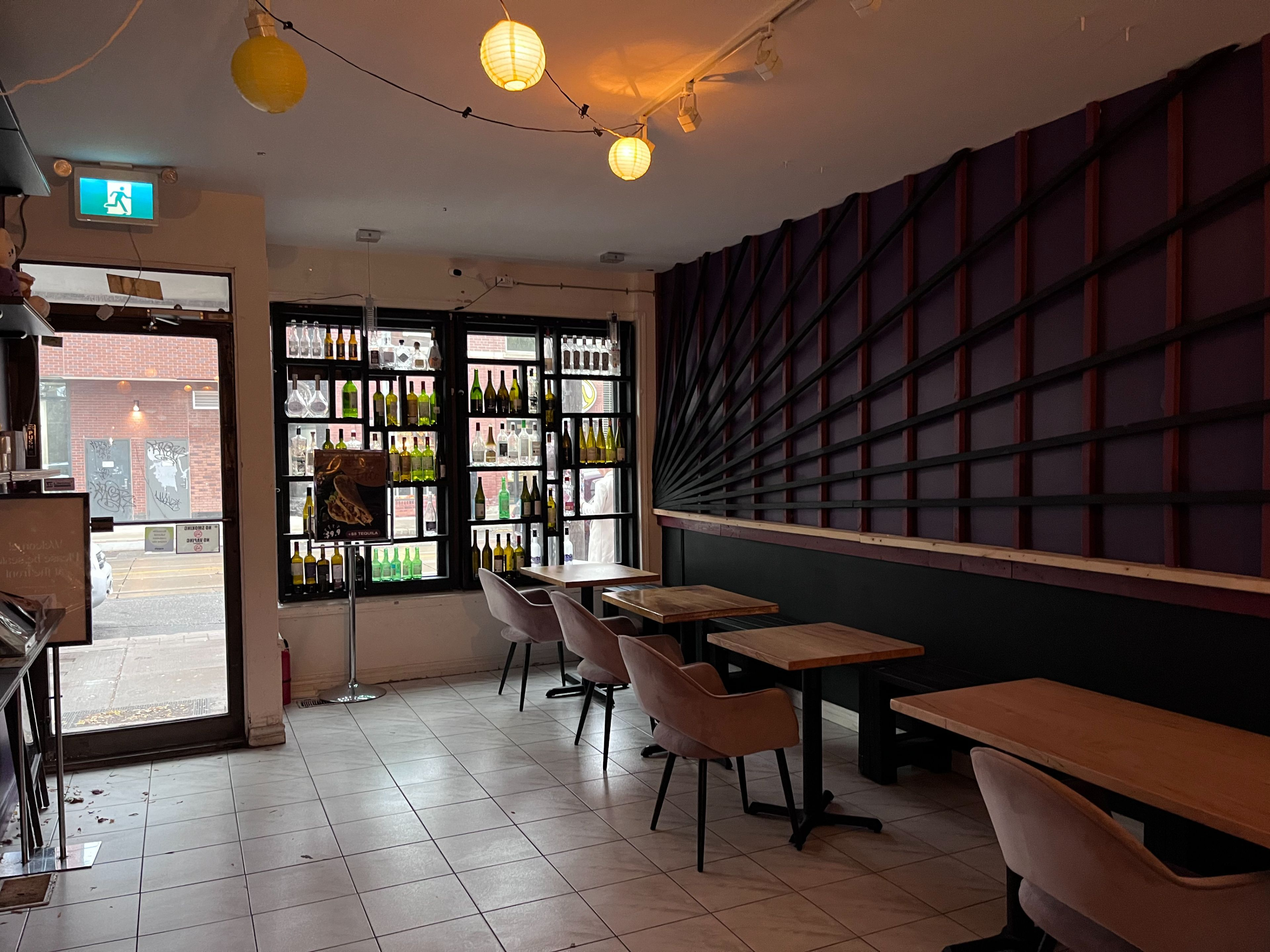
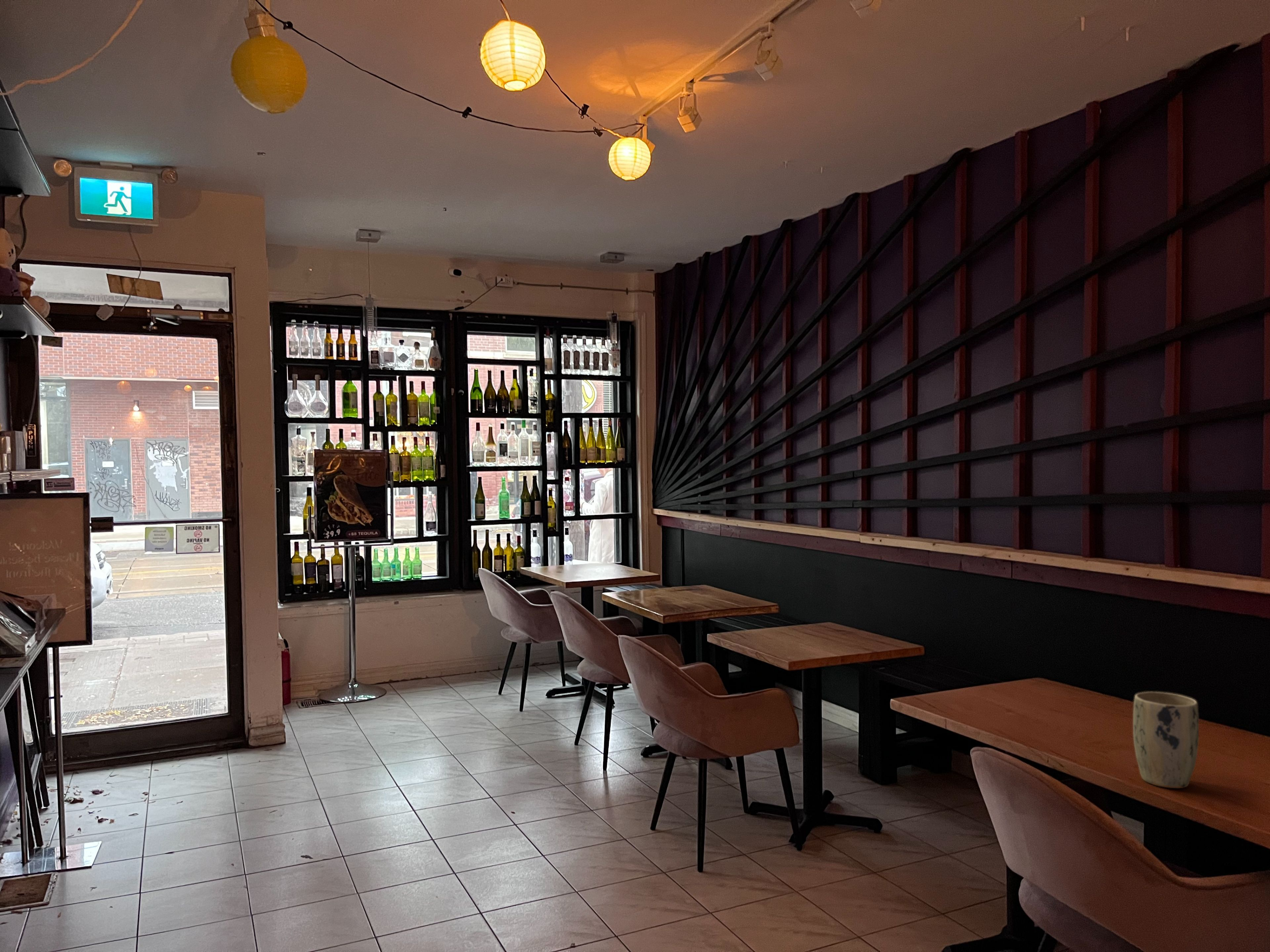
+ plant pot [1133,692,1199,788]
